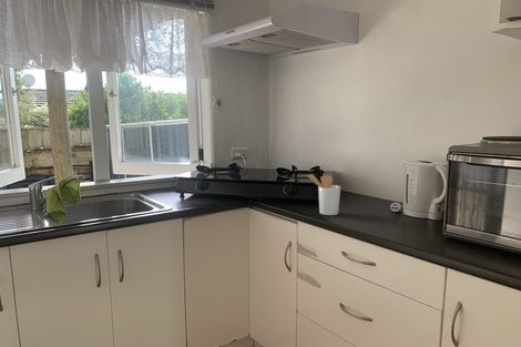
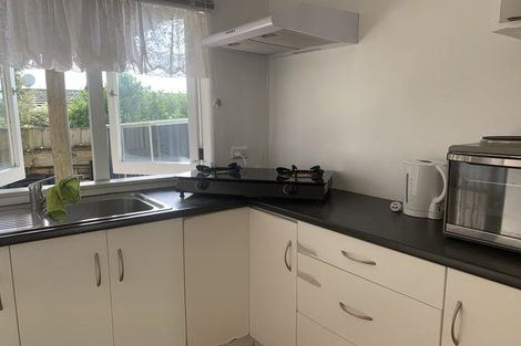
- utensil holder [307,173,341,216]
